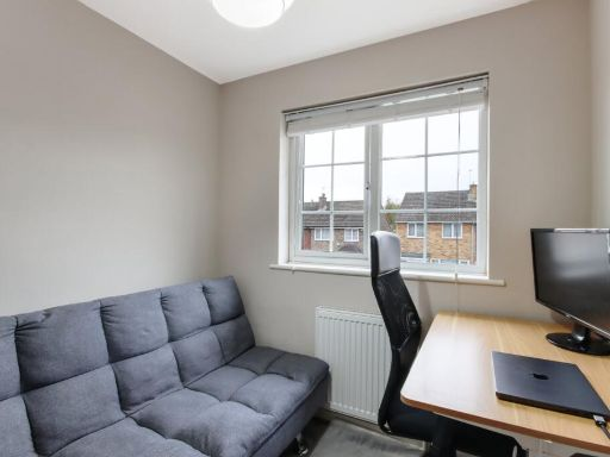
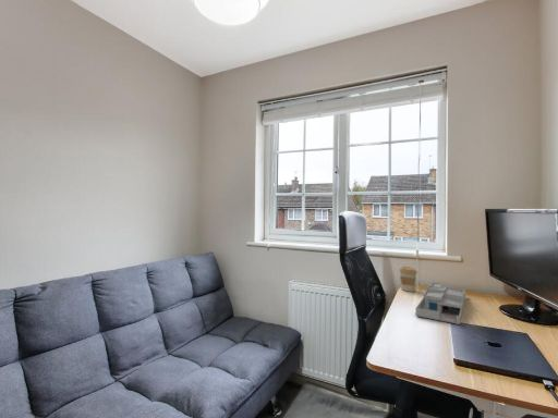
+ coffee cup [399,266,418,293]
+ desk organizer [415,281,466,325]
